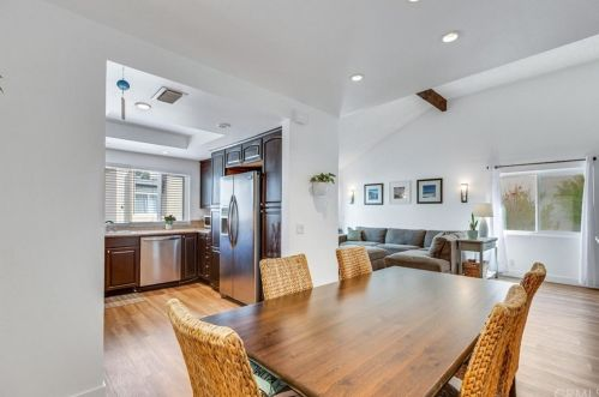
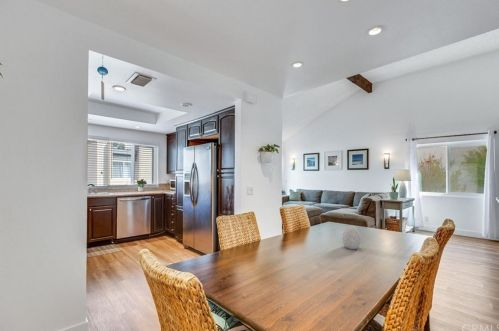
+ decorative egg [341,225,362,250]
